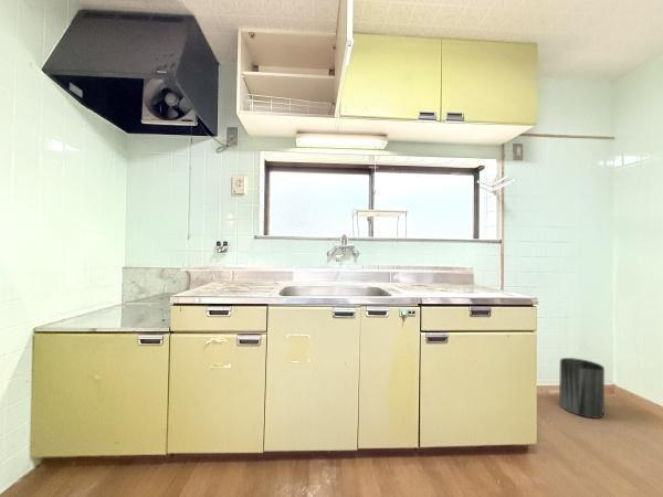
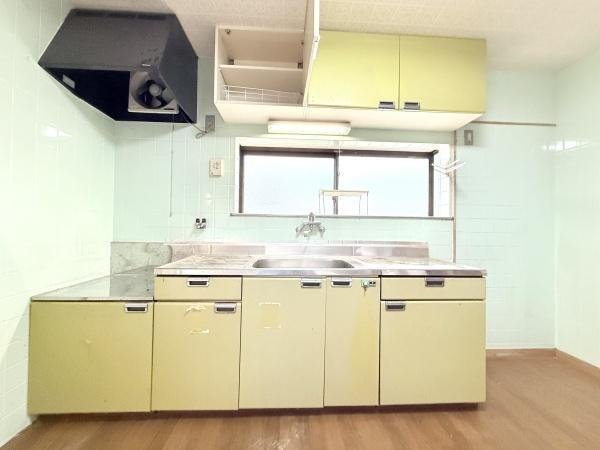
- trash can [558,357,606,419]
